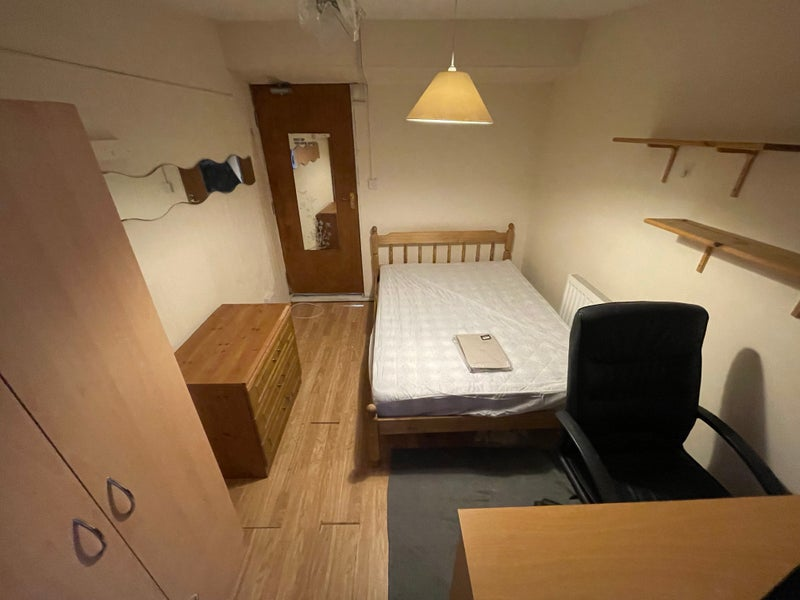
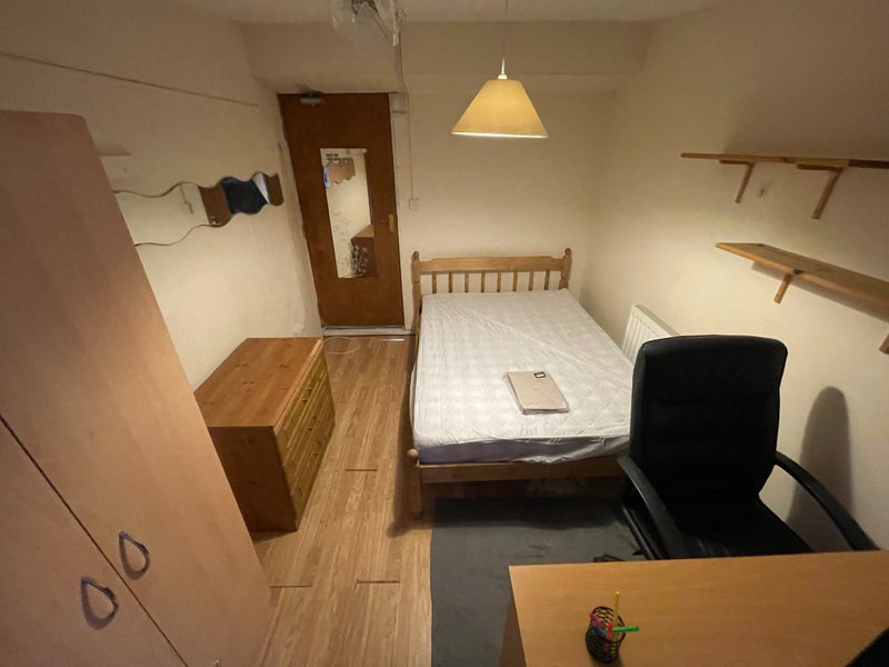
+ pen holder [585,590,640,665]
